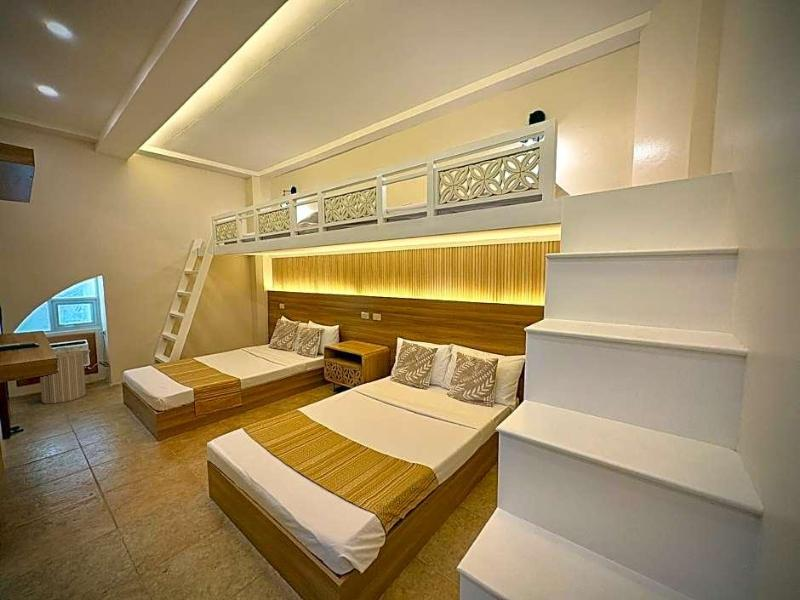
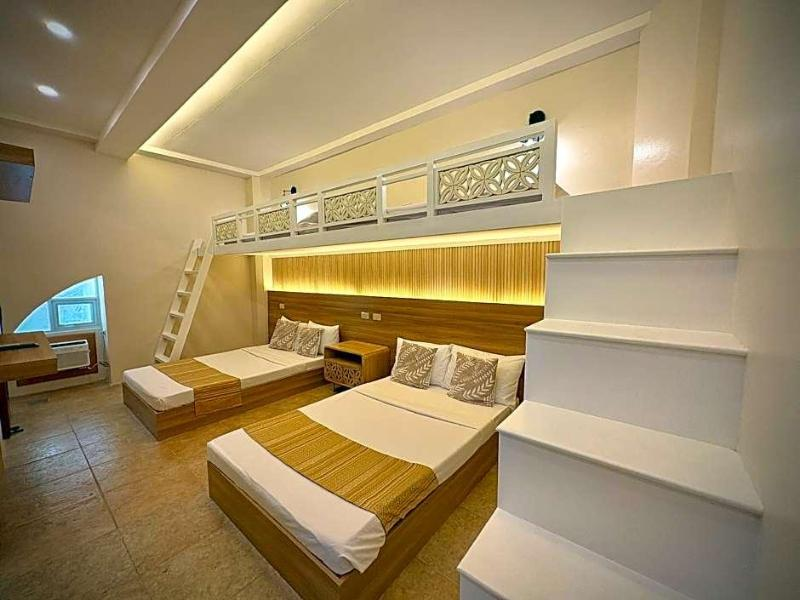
- laundry hamper [39,346,90,405]
